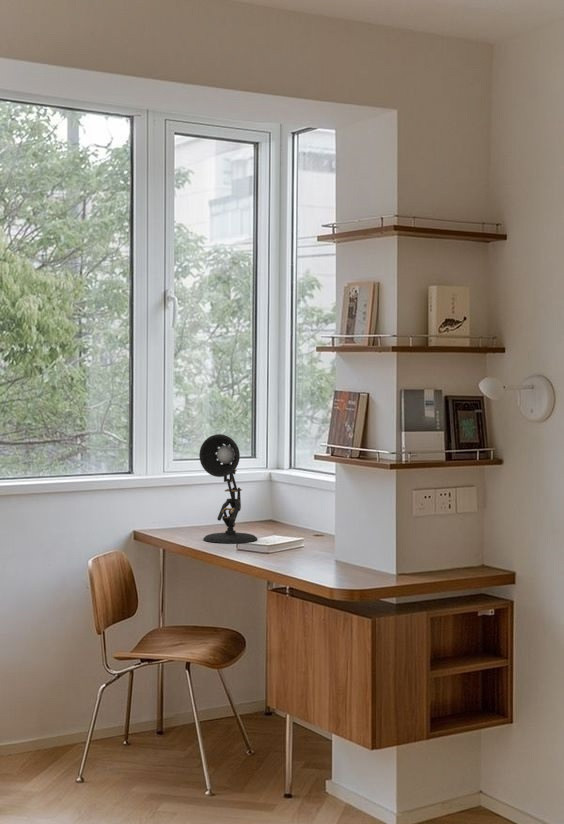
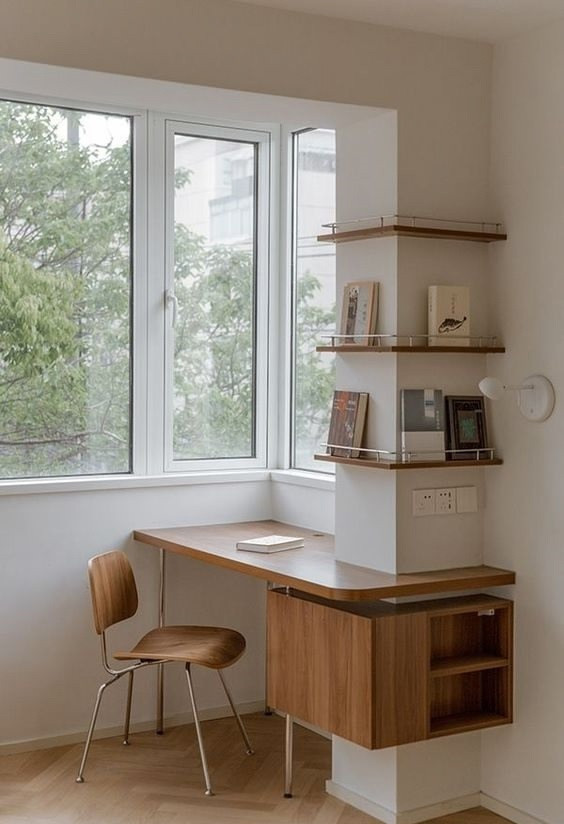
- desk lamp [198,433,258,544]
